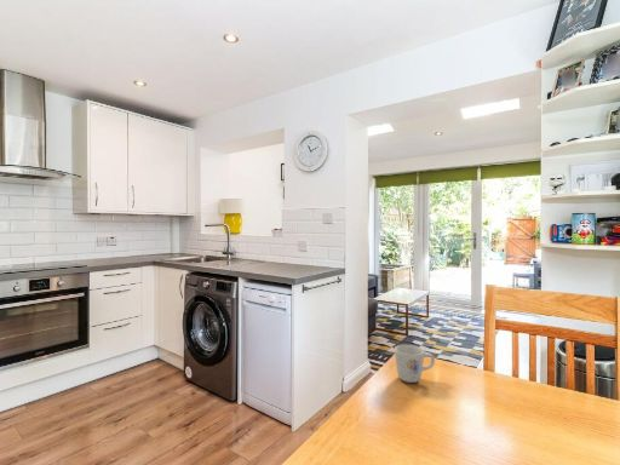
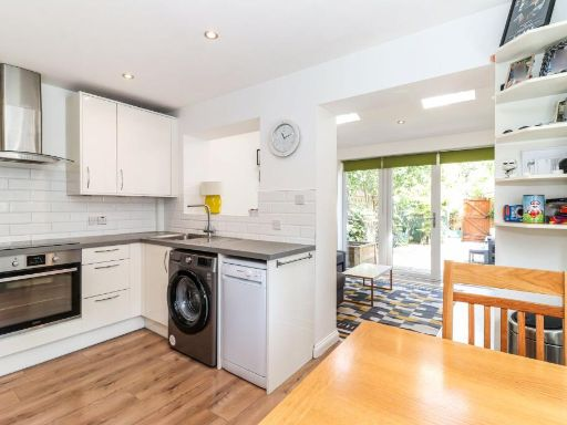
- mug [394,344,436,384]
